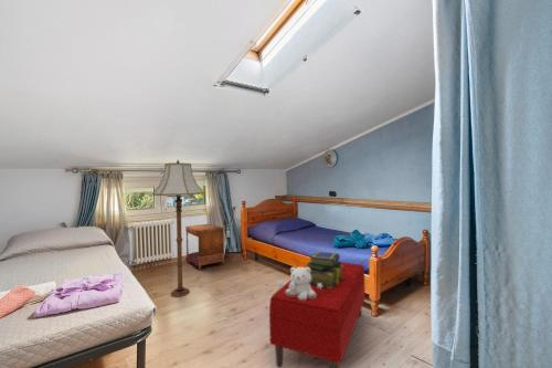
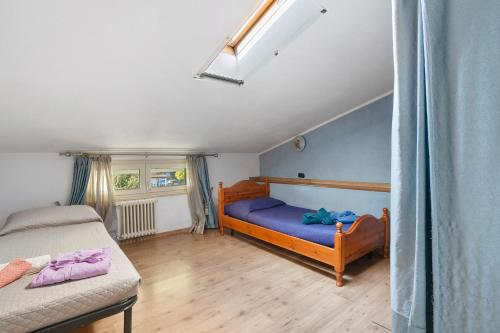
- stack of books [305,250,343,288]
- canopy bed [184,223,225,270]
- floor lamp [151,159,205,298]
- teddy bear [277,266,322,301]
- bench [268,261,367,368]
